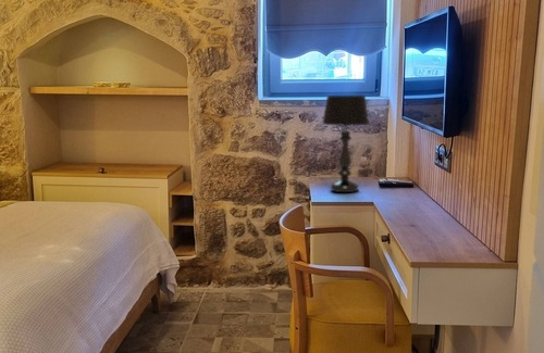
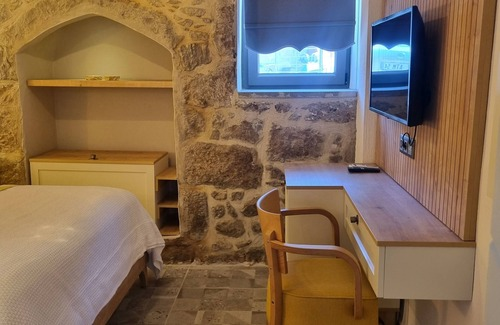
- table lamp [321,94,370,193]
